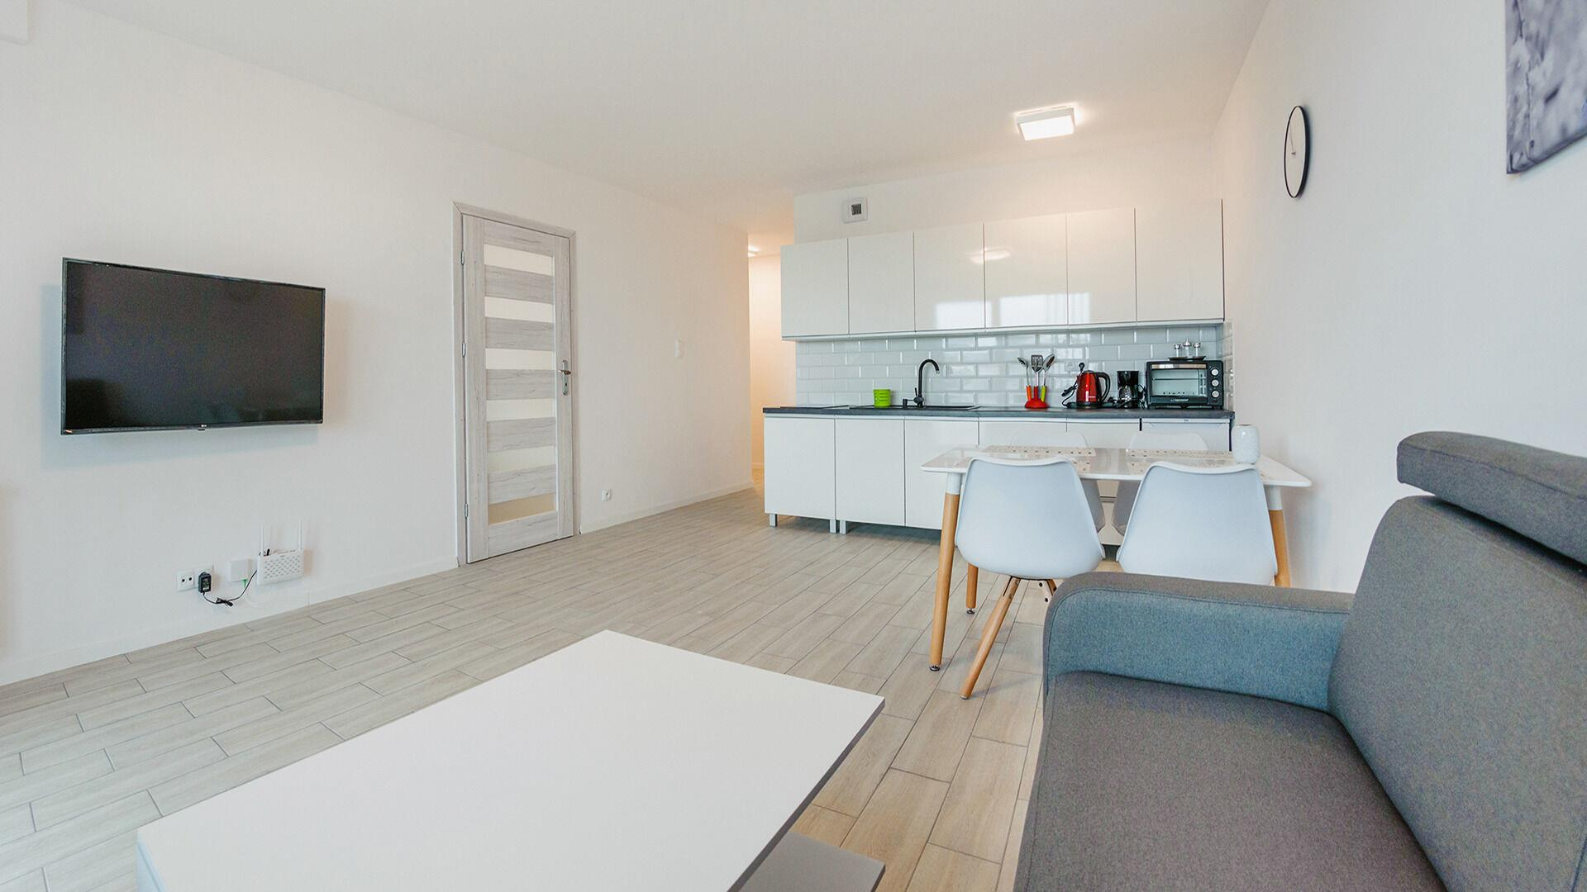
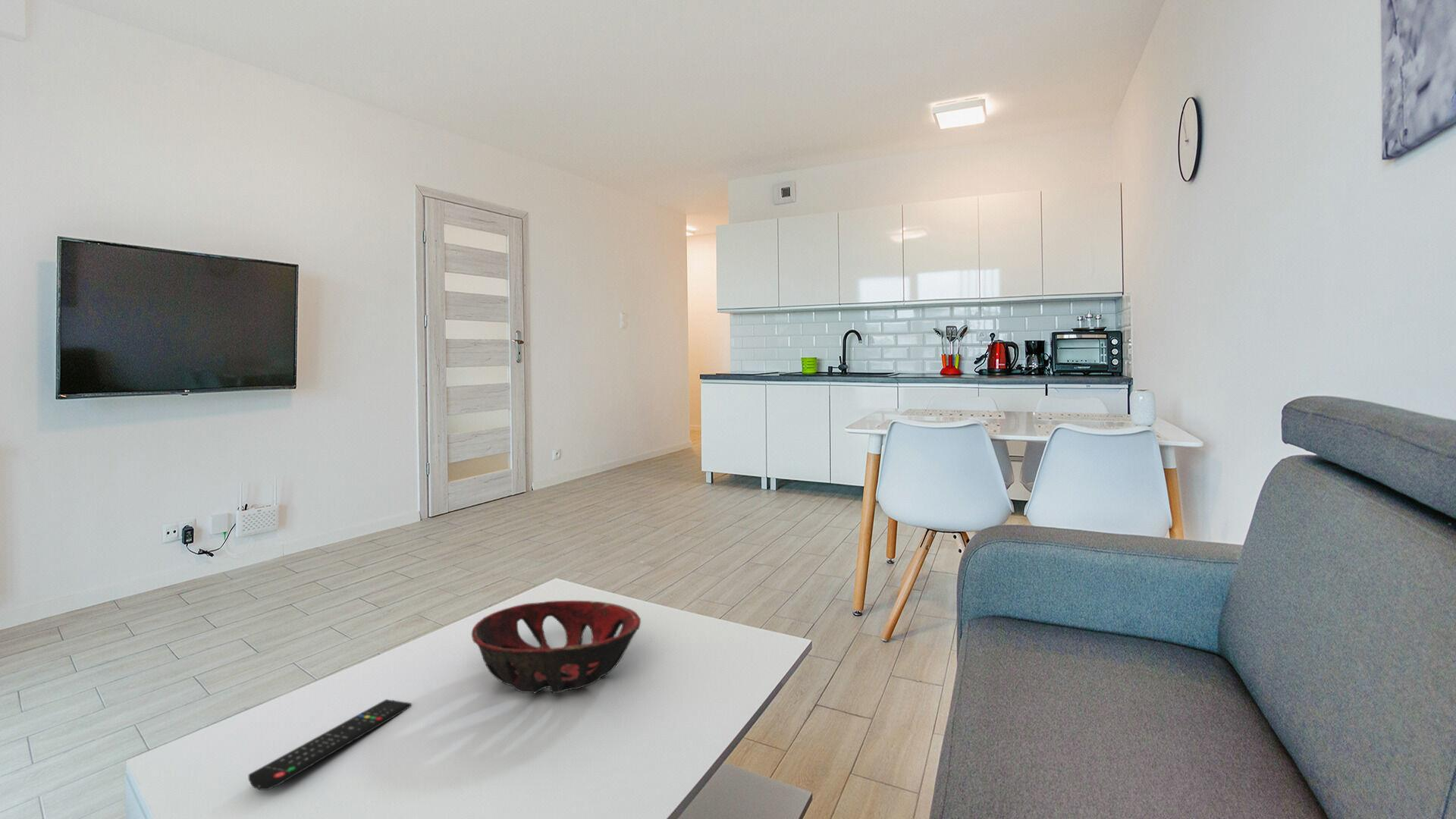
+ decorative bowl [471,600,642,694]
+ remote control [248,698,412,791]
